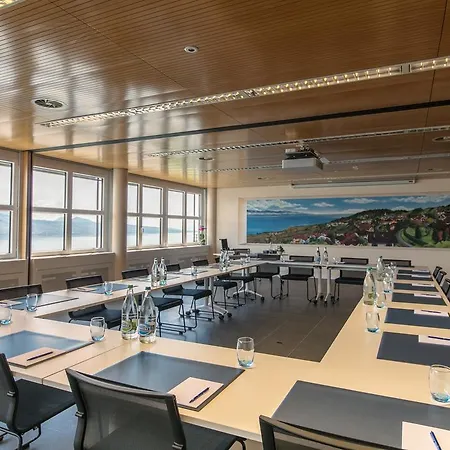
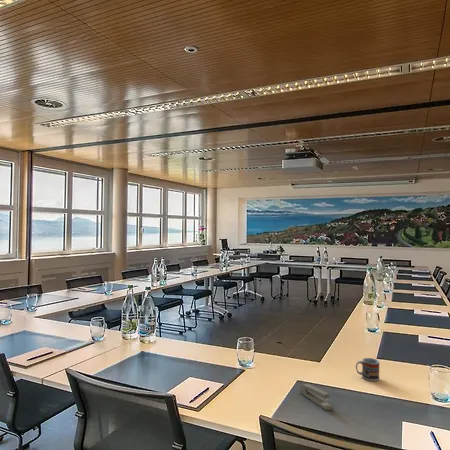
+ stapler [299,383,334,411]
+ cup [355,357,381,382]
